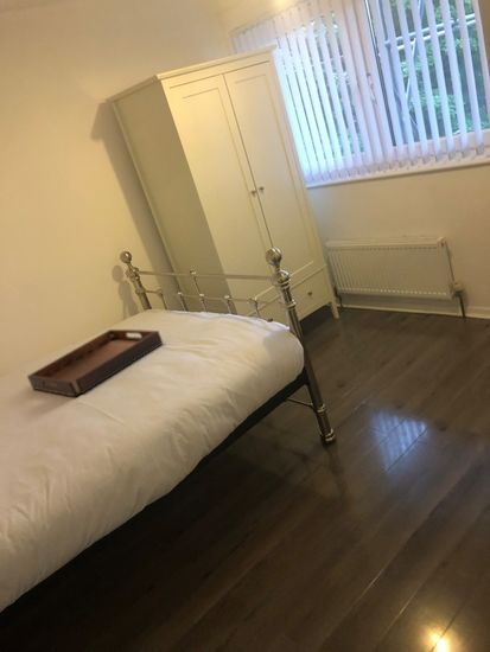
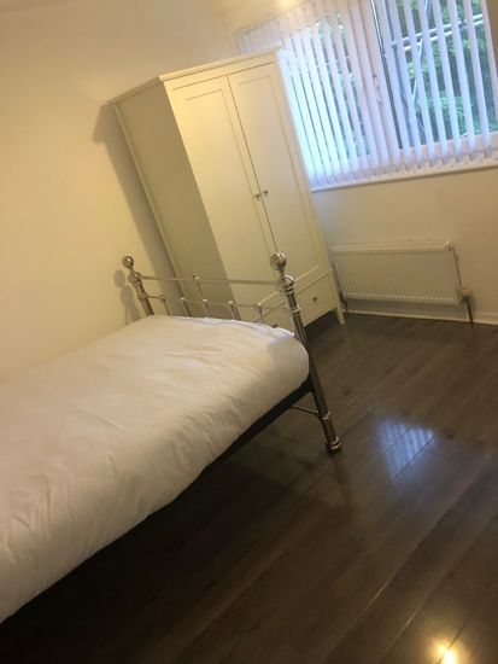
- serving tray [26,328,164,397]
